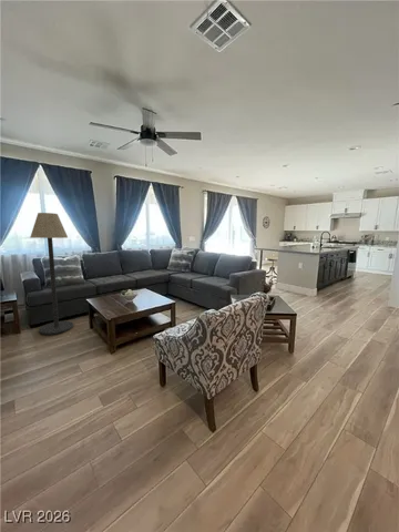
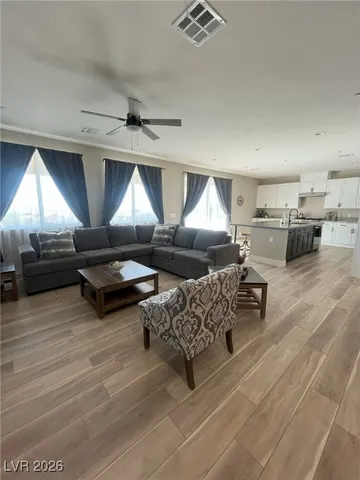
- floor lamp [29,212,74,336]
